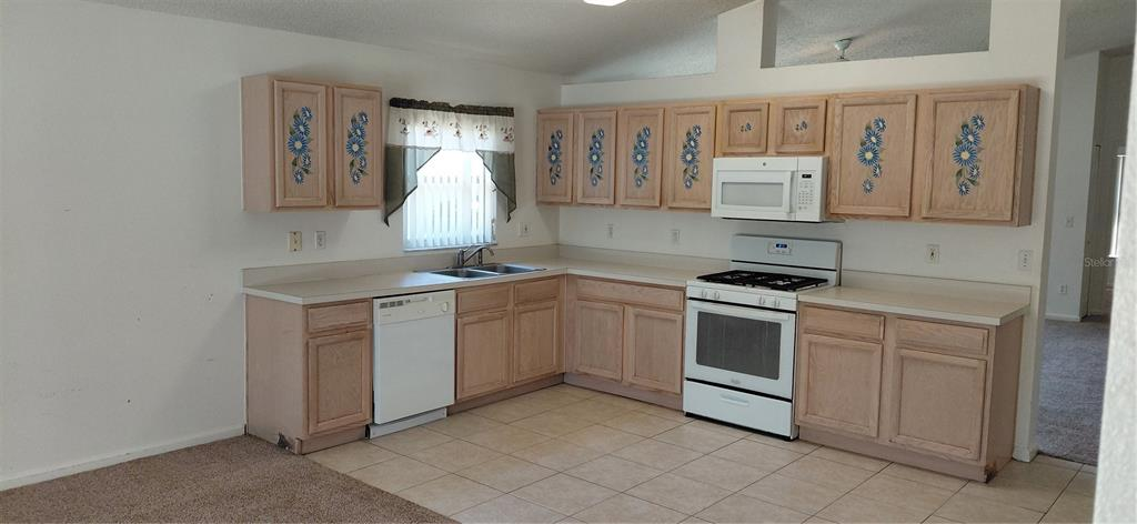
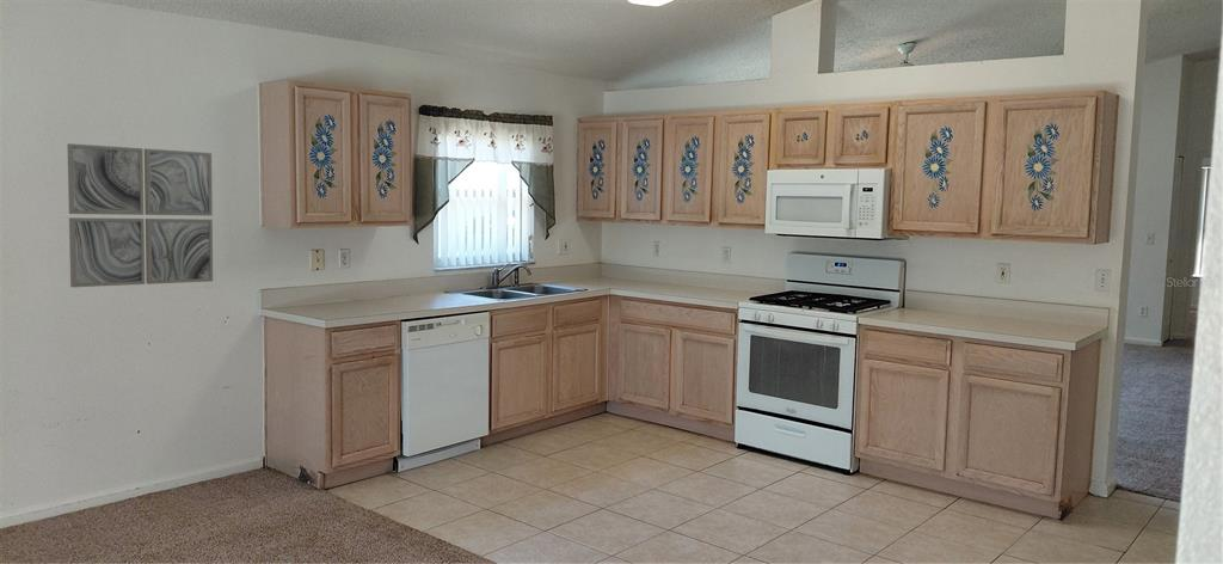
+ wall art [66,142,214,288]
